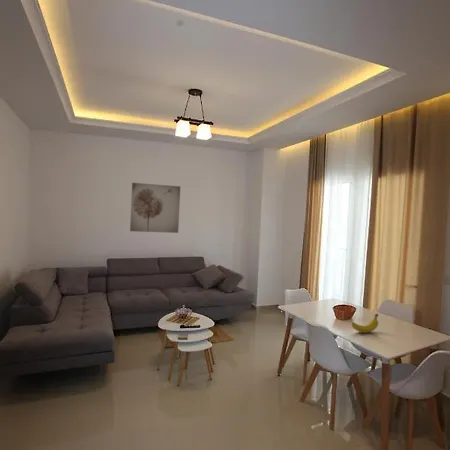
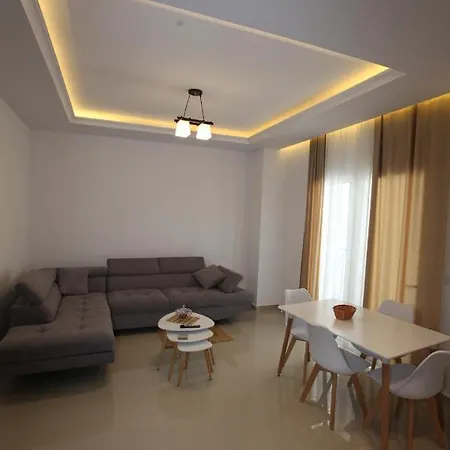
- wall art [129,182,181,234]
- fruit [351,313,379,334]
